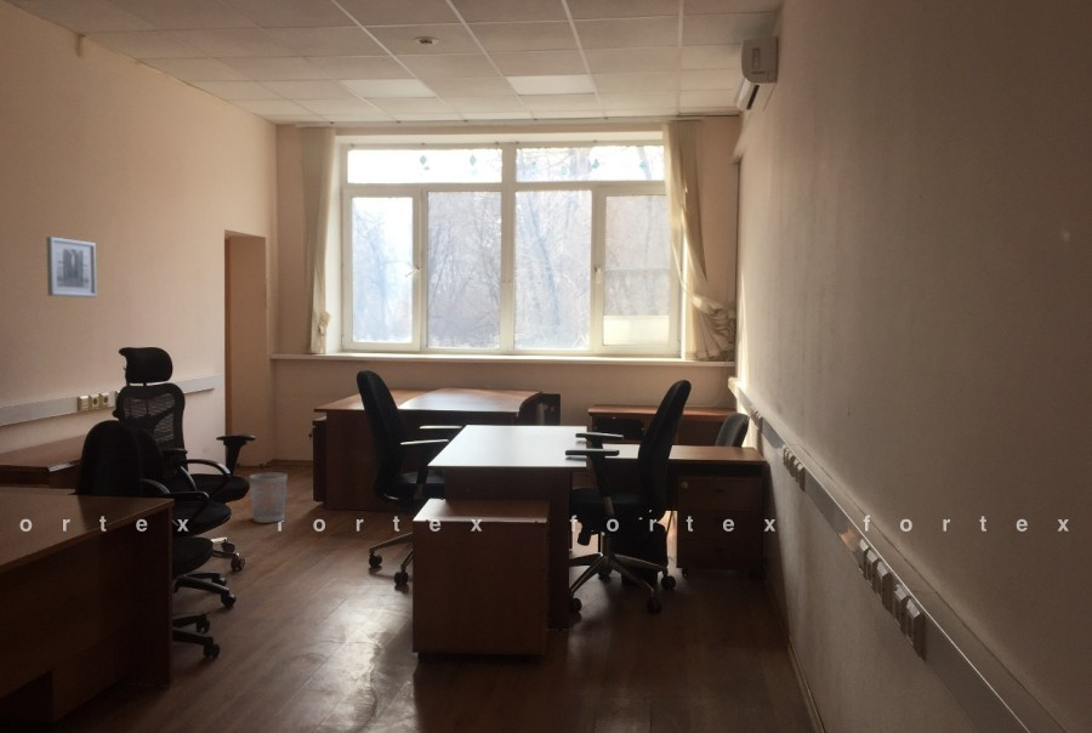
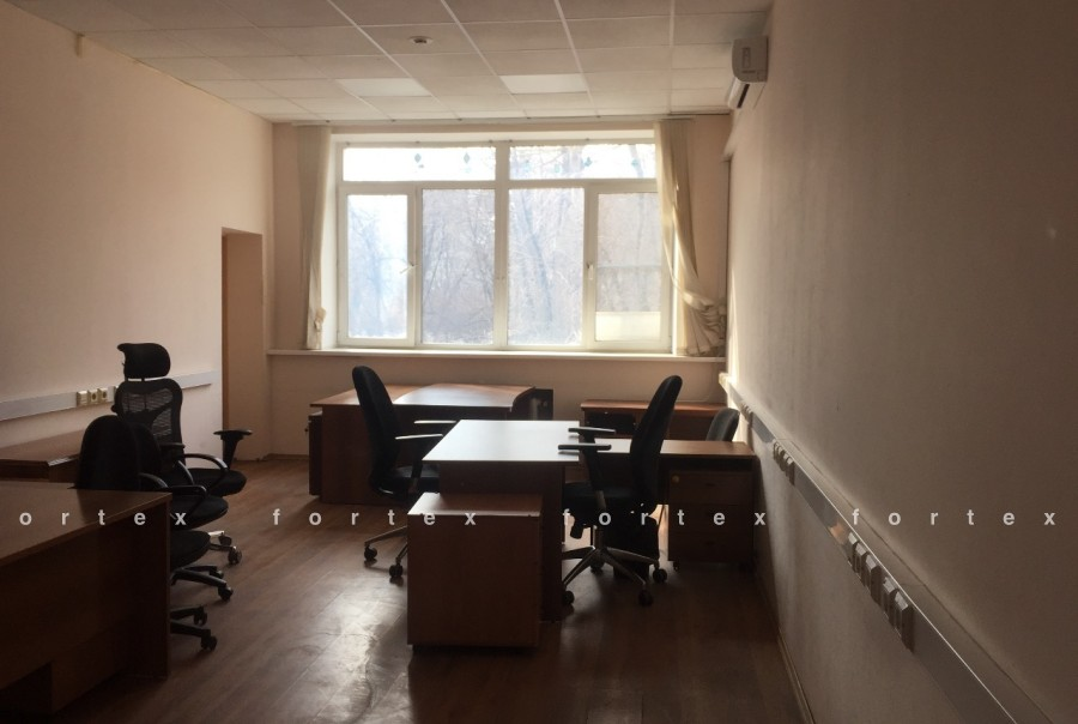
- wall art [45,235,98,299]
- wastebasket [249,471,289,524]
